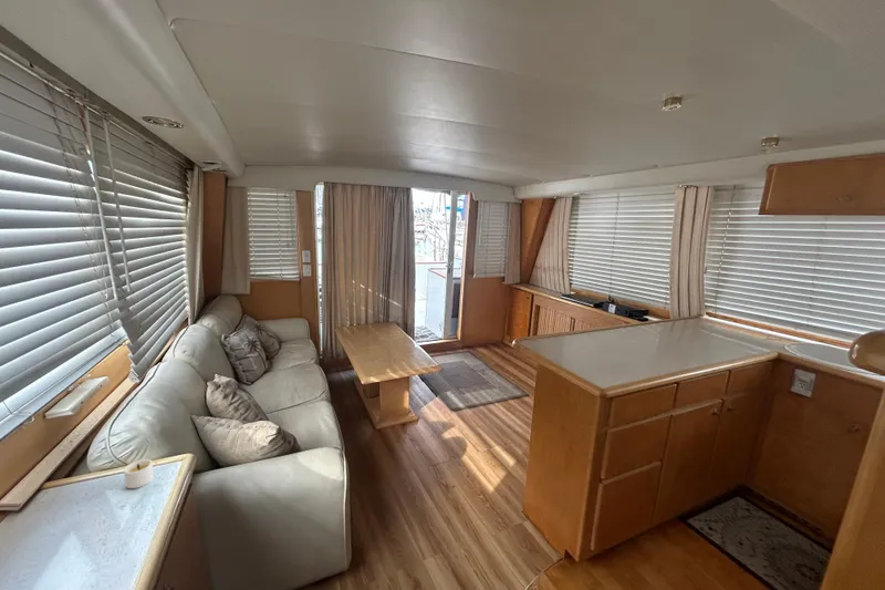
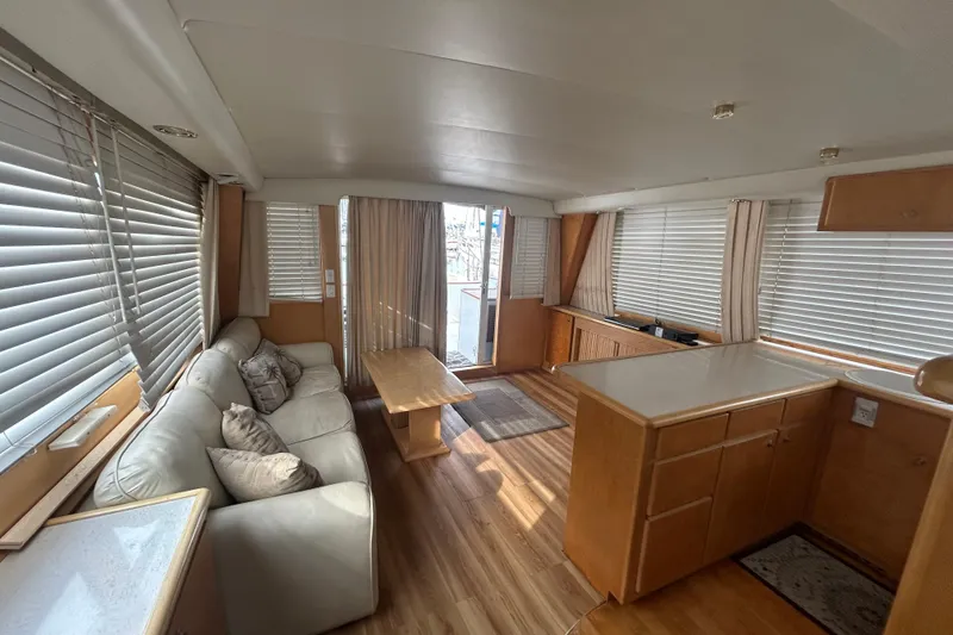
- candle [123,458,155,489]
